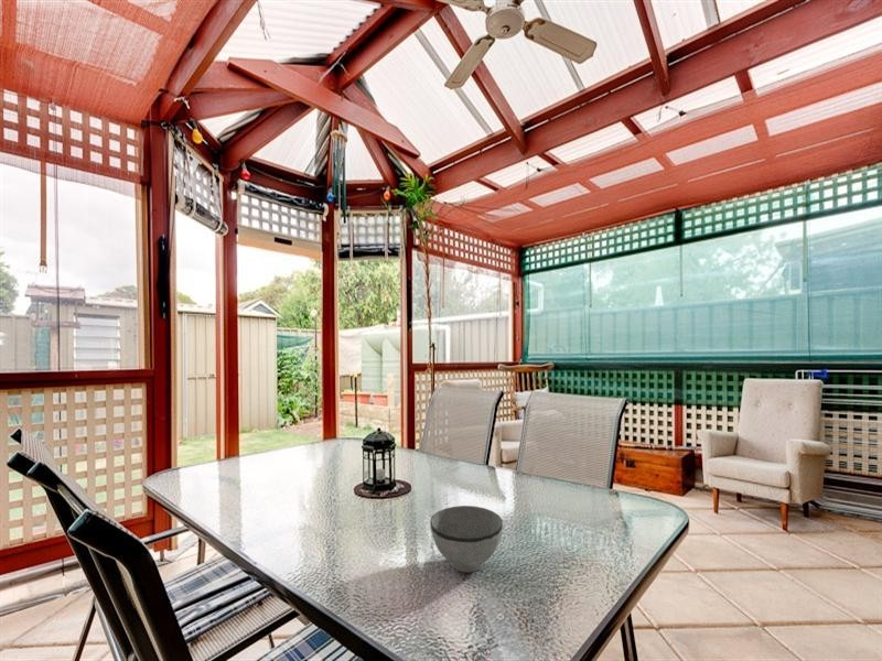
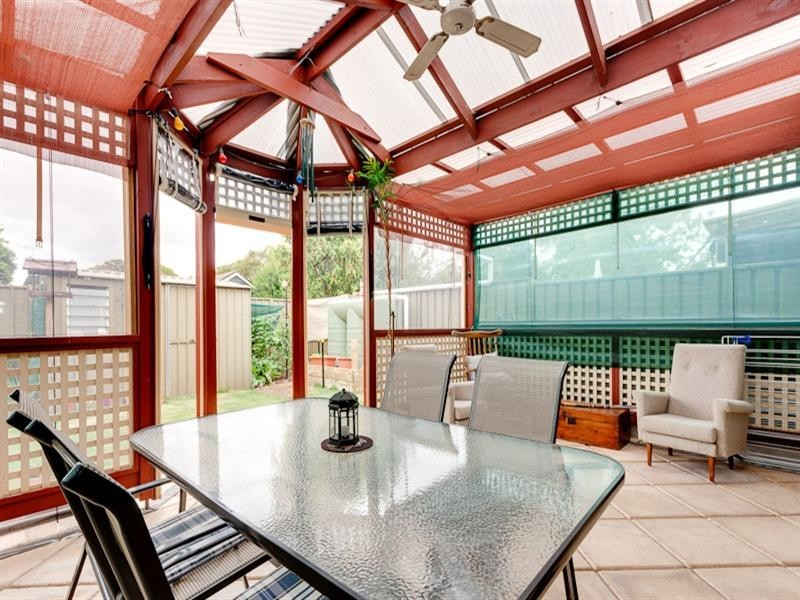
- bowl [429,505,504,573]
